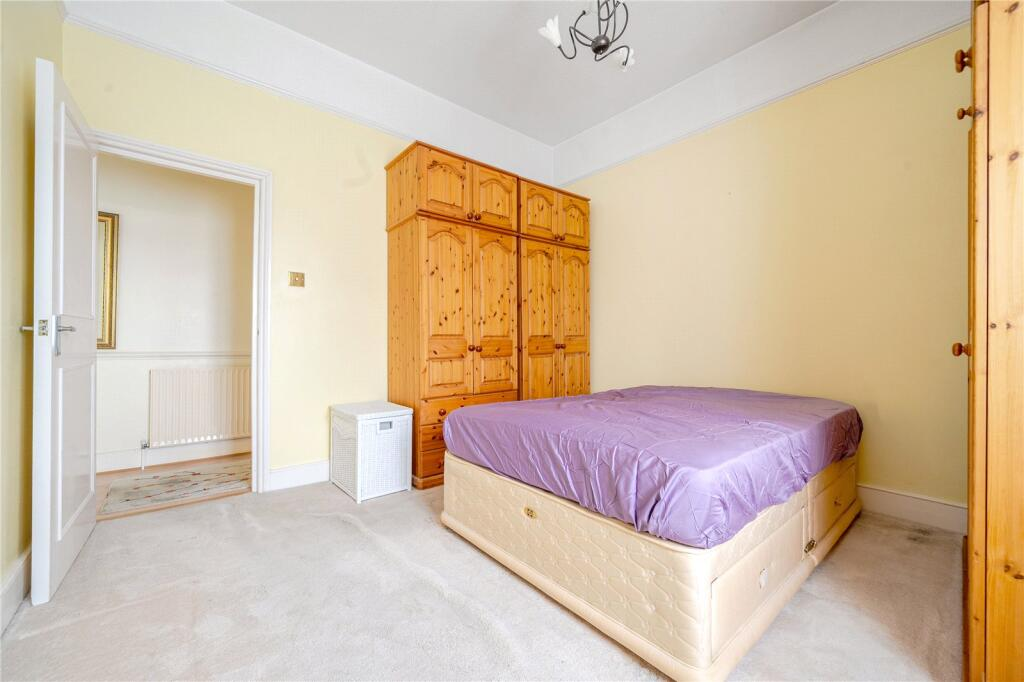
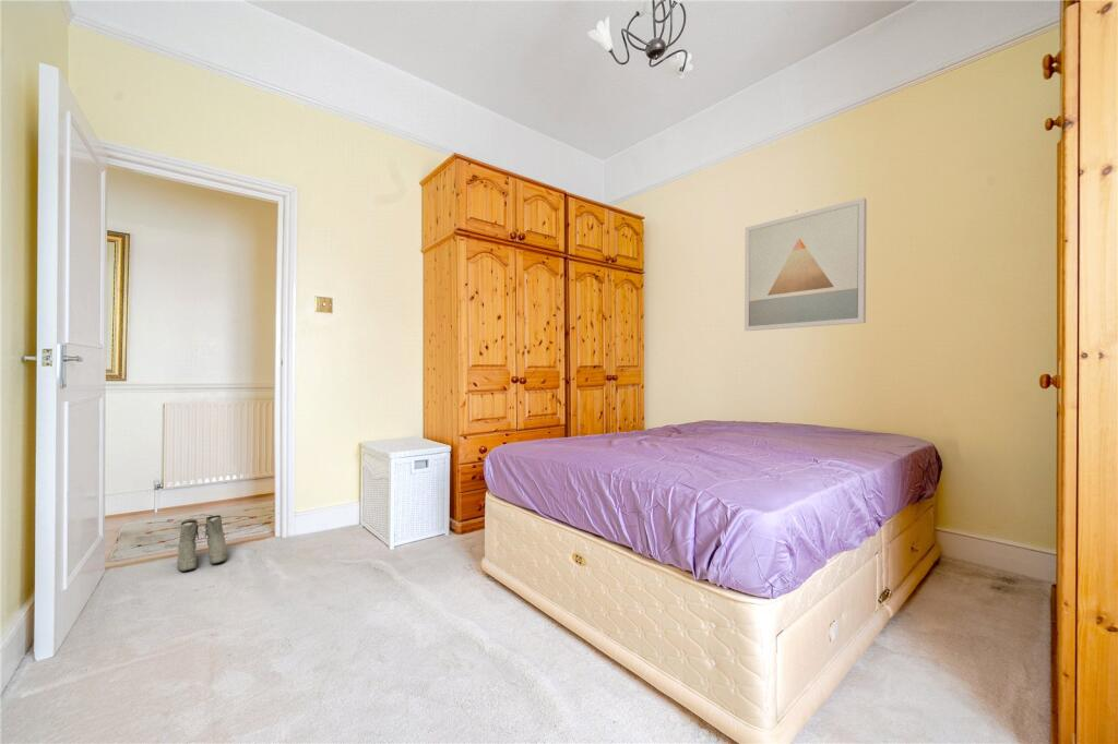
+ wall art [744,196,868,332]
+ boots [176,514,228,573]
